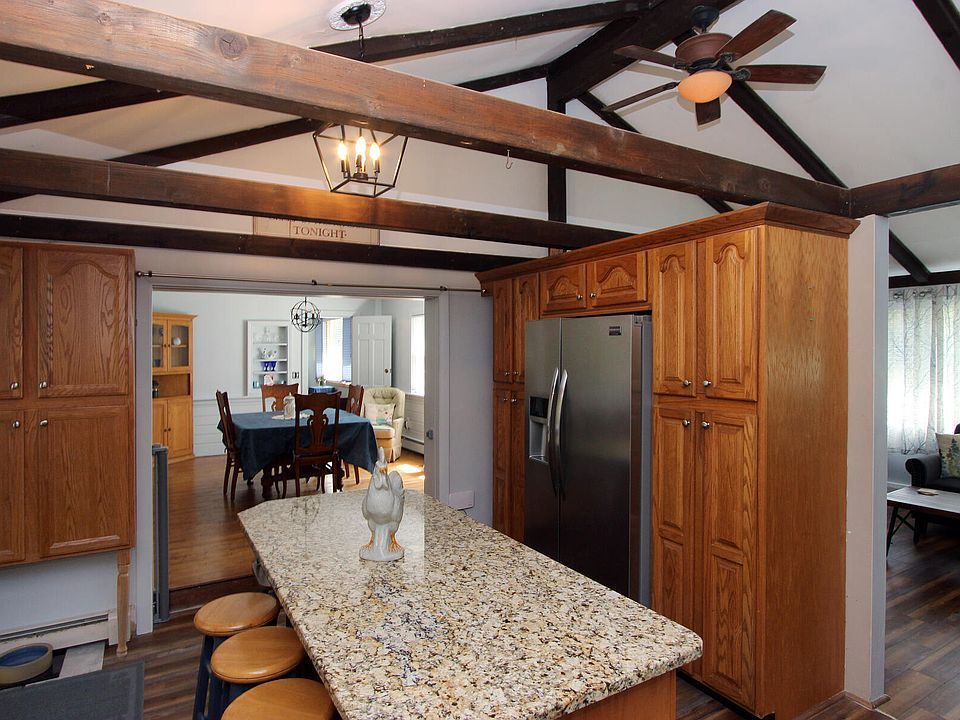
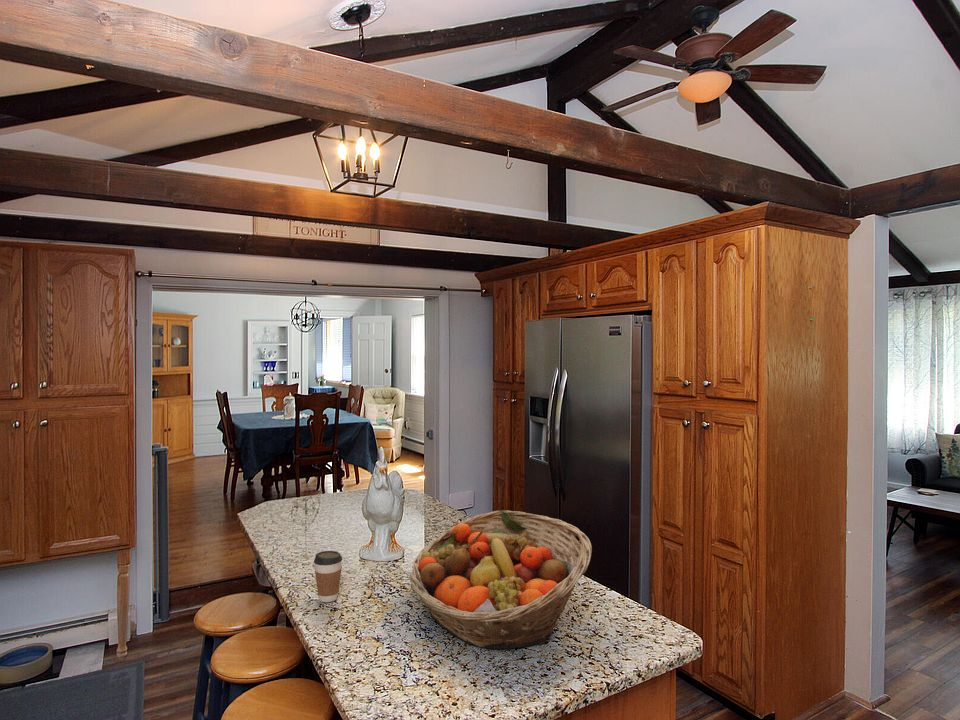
+ fruit basket [408,509,593,650]
+ coffee cup [313,550,343,603]
